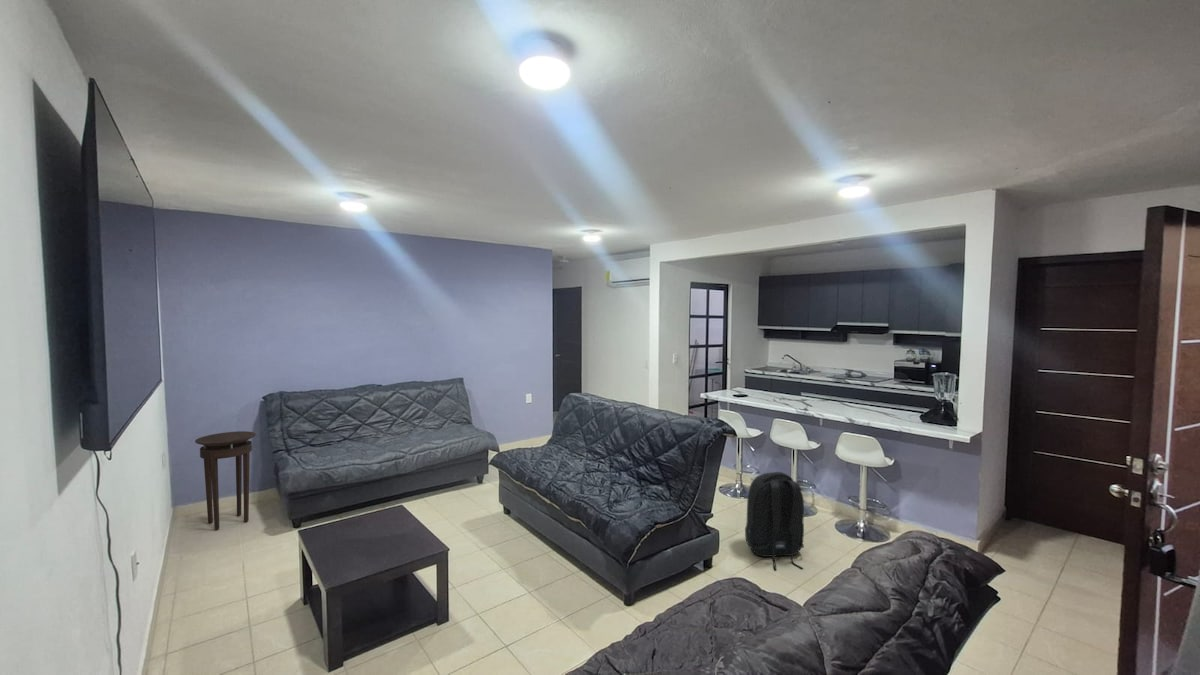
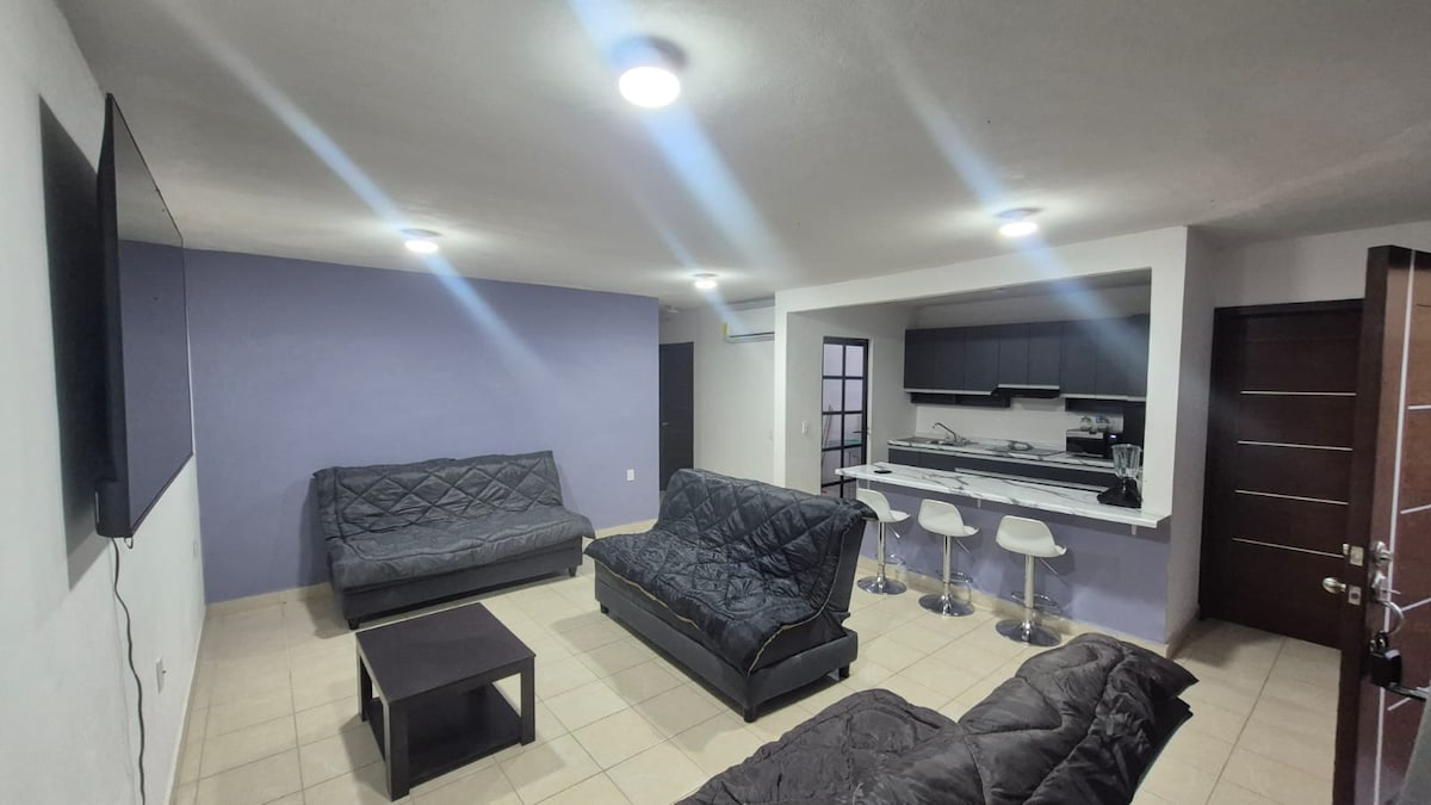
- backpack [744,471,805,571]
- stool [194,430,257,531]
